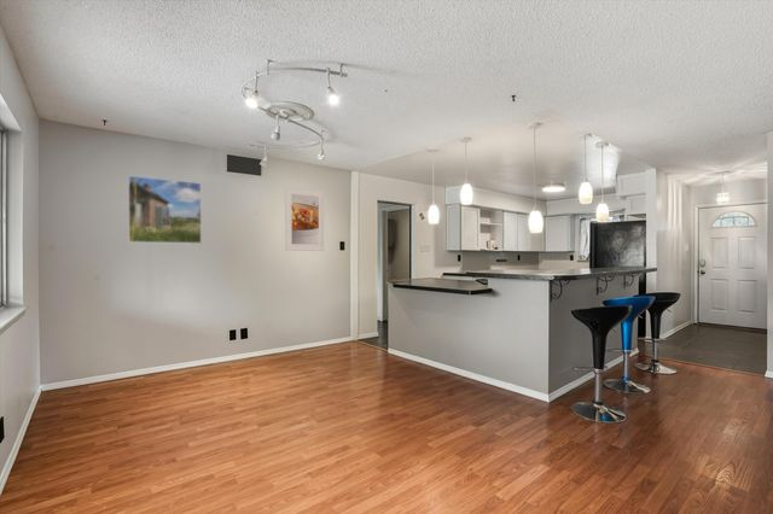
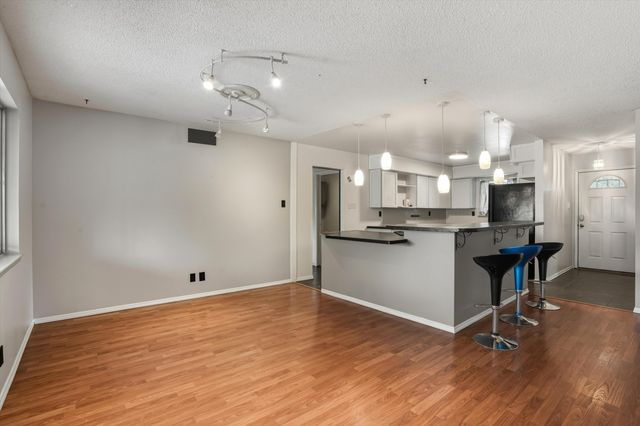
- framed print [284,186,326,252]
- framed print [127,175,203,245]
